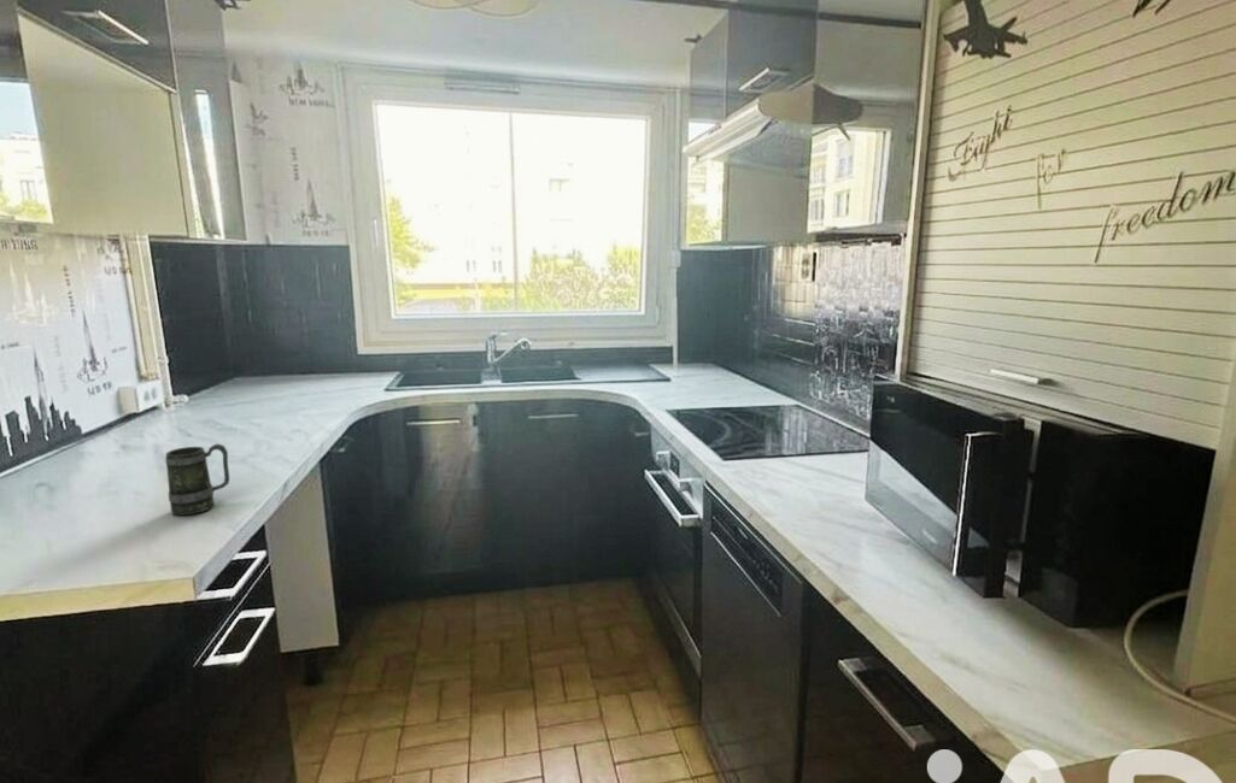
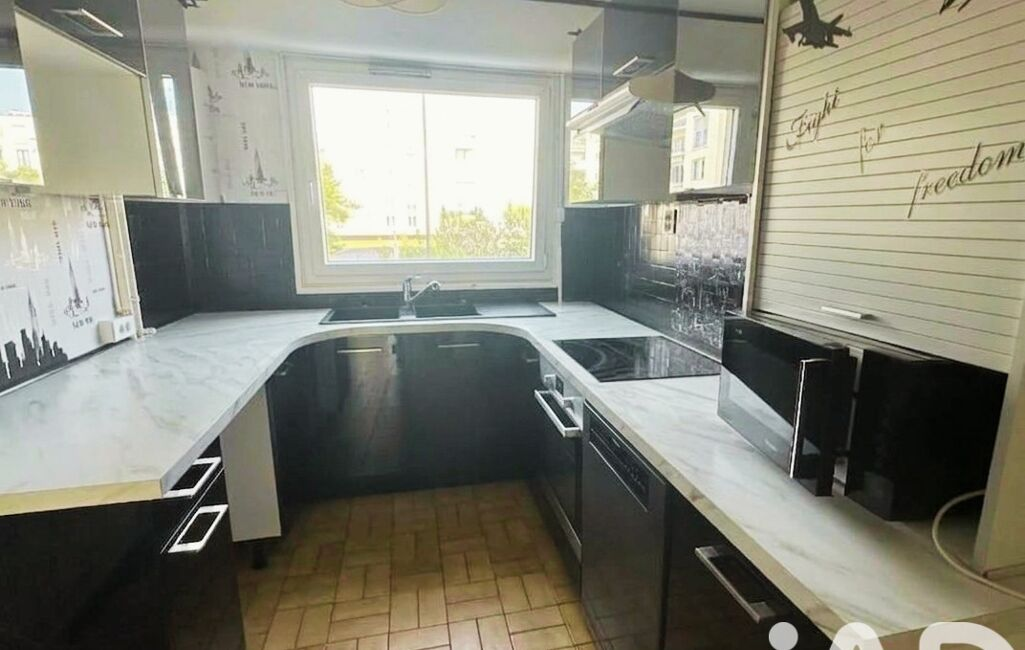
- mug [164,442,230,517]
